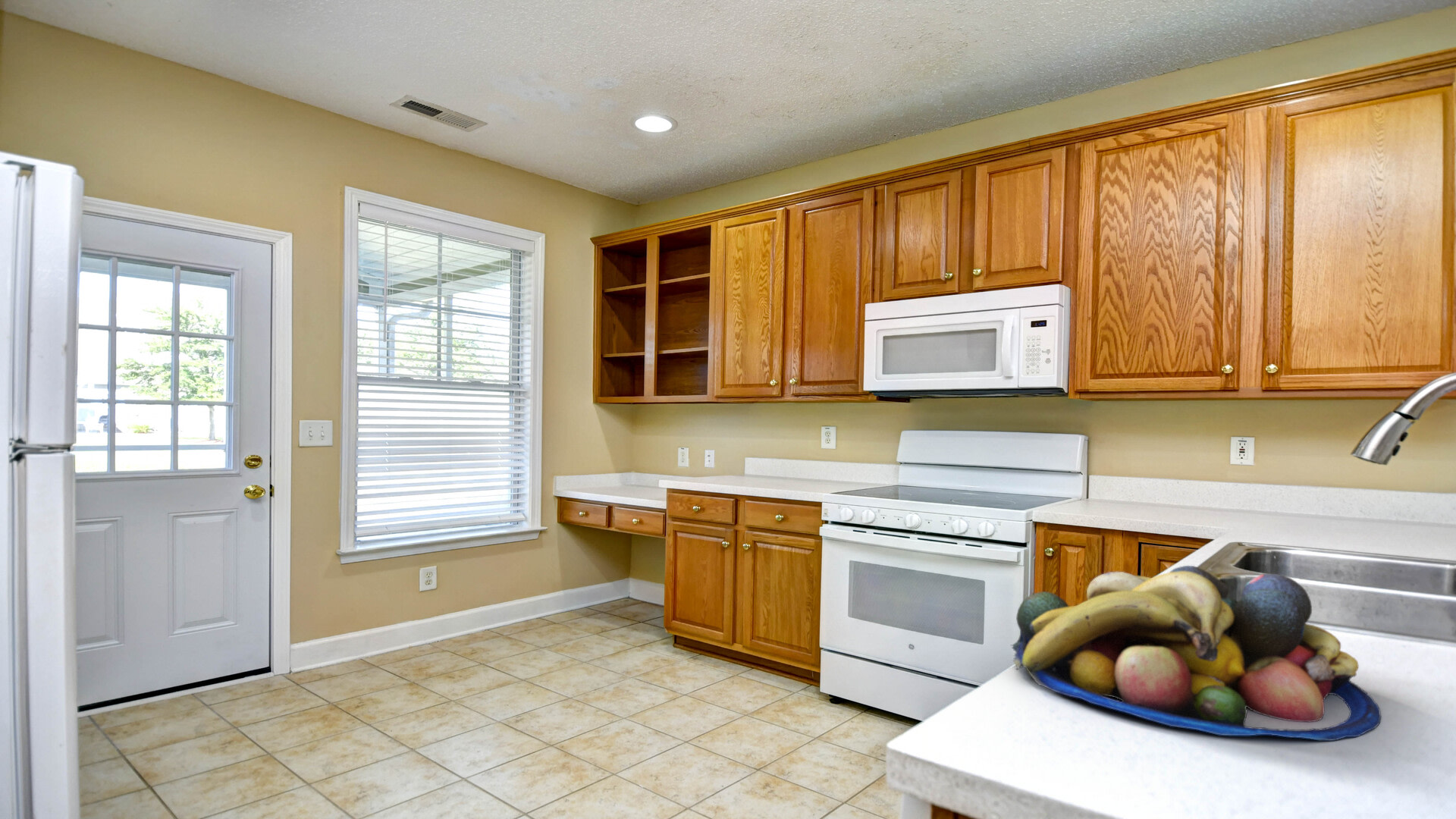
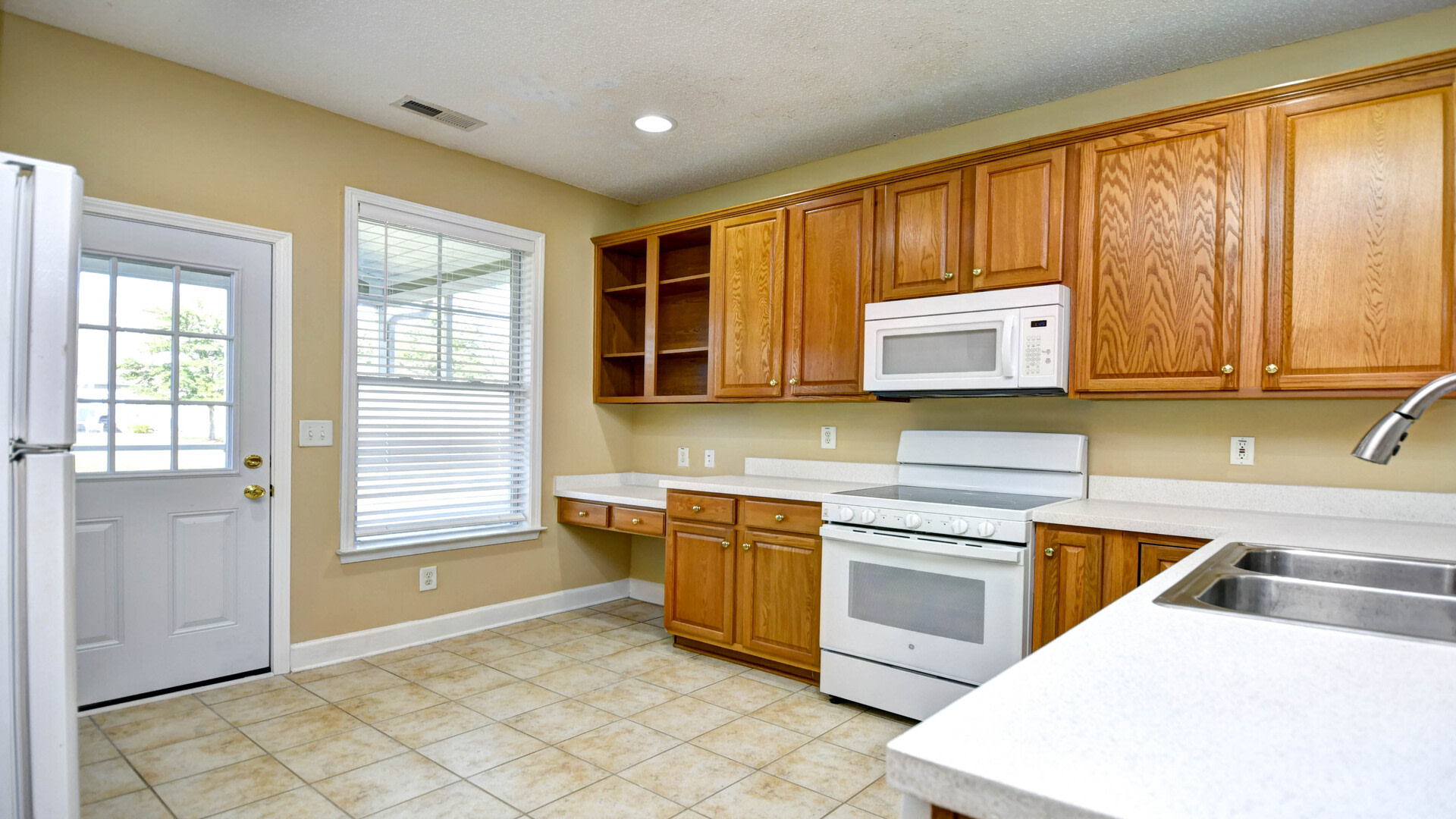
- fruit bowl [1011,565,1382,742]
